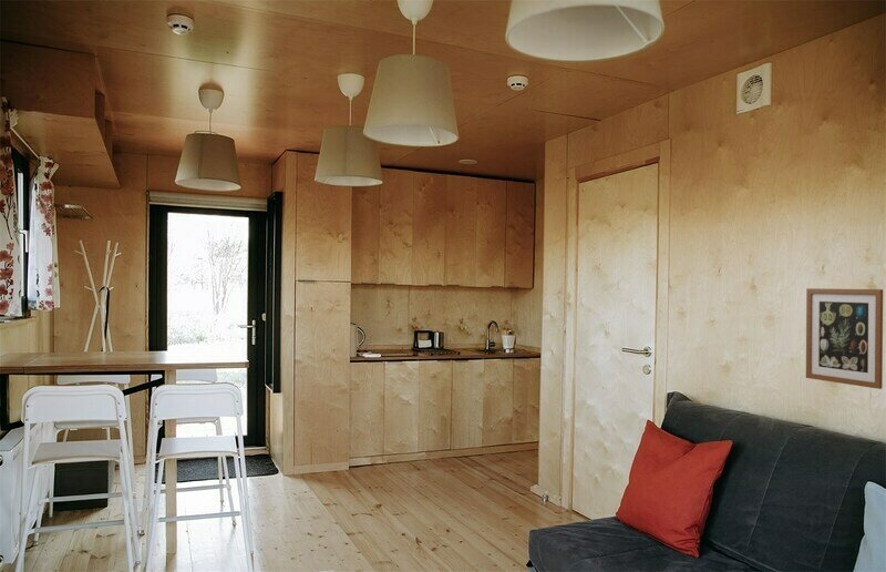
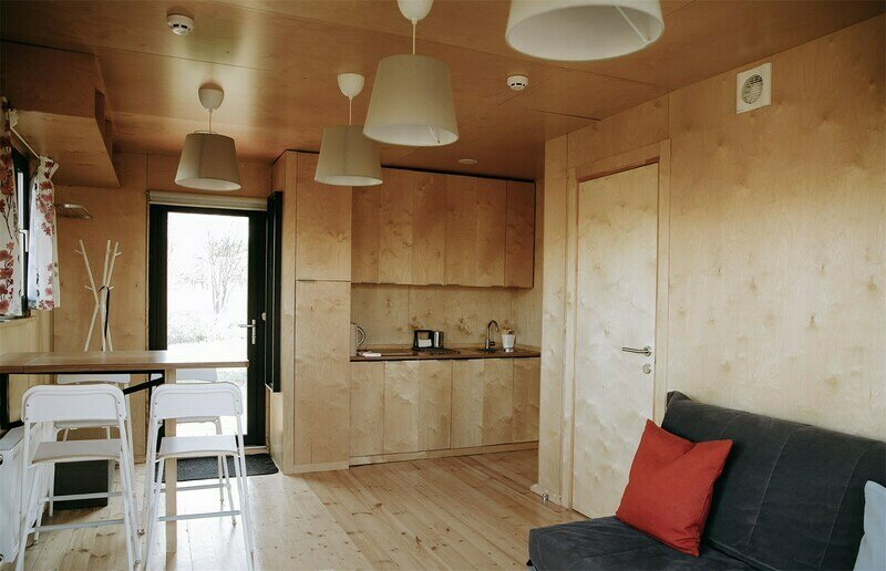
- wall art [805,287,884,390]
